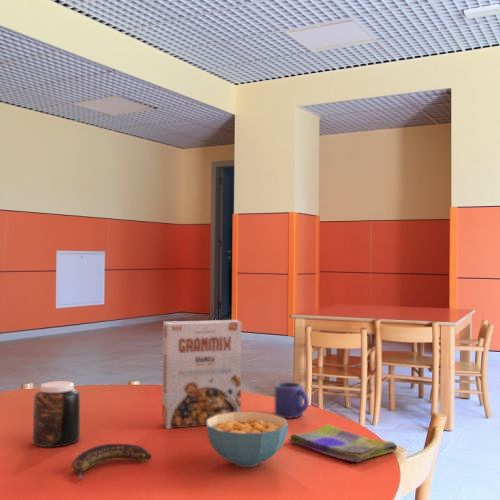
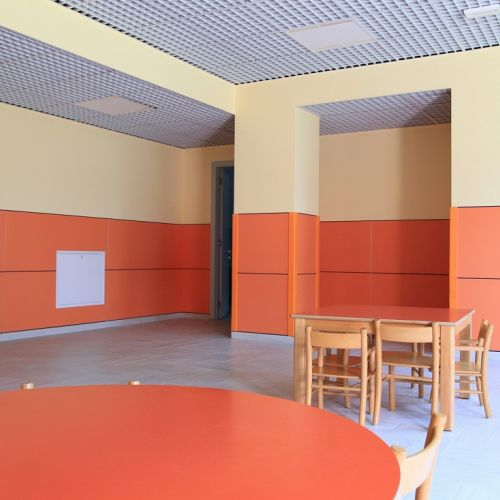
- dish towel [287,423,398,463]
- mug [273,381,310,419]
- jar [32,380,81,448]
- banana [70,443,152,482]
- cereal bowl [206,411,289,468]
- cereal box [161,319,243,430]
